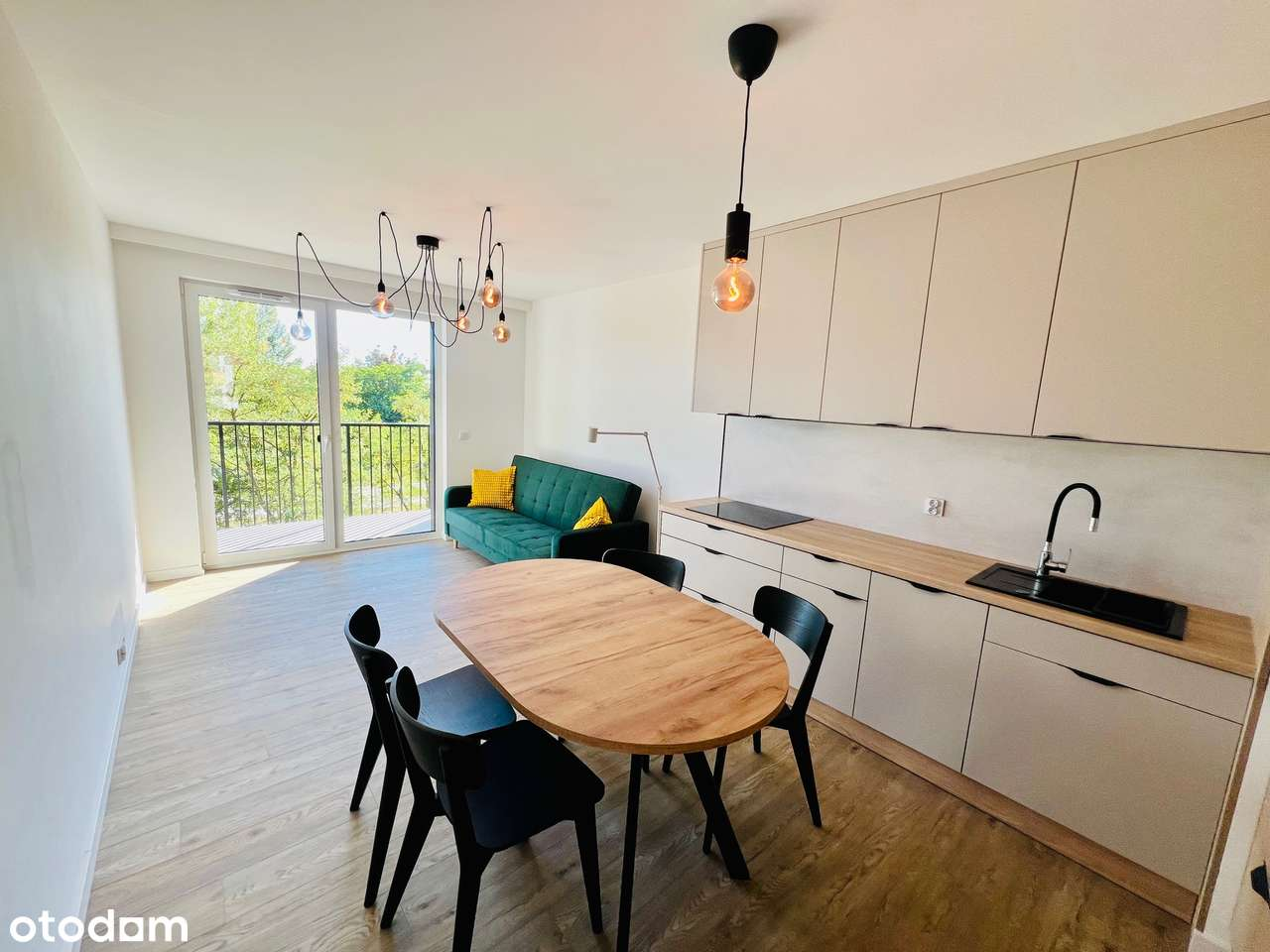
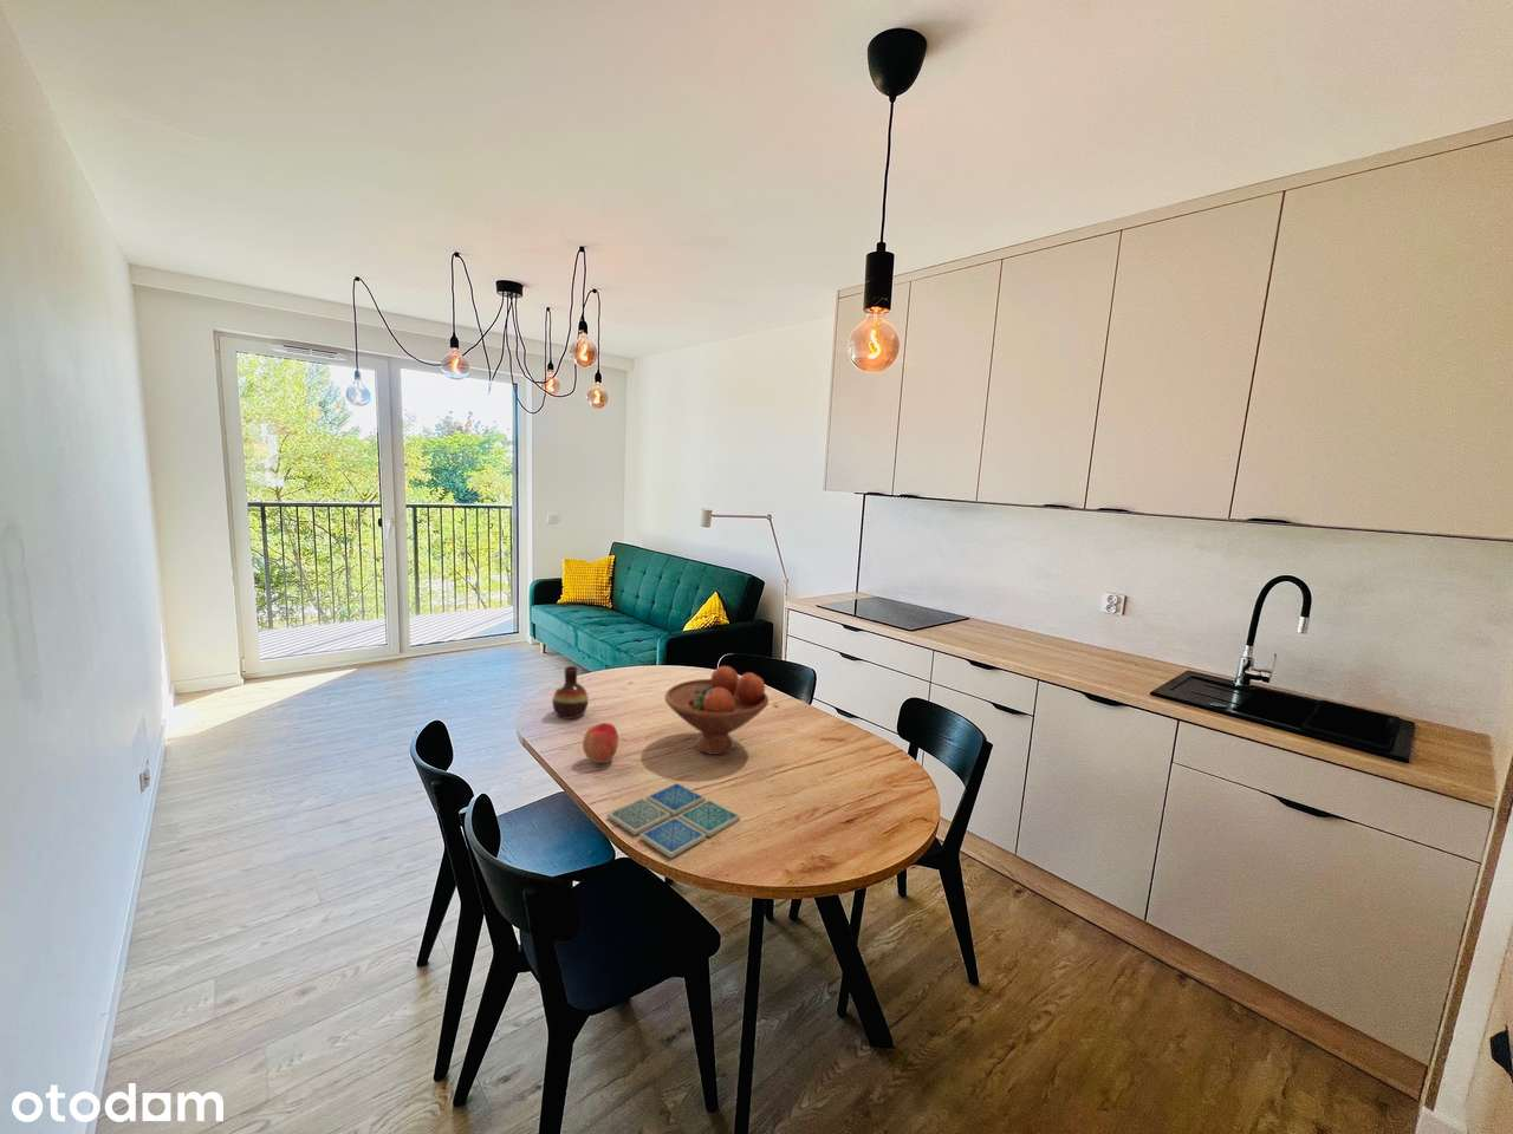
+ vase [550,665,590,719]
+ drink coaster [606,781,741,860]
+ fruit bowl [664,665,770,756]
+ apple [581,722,619,765]
